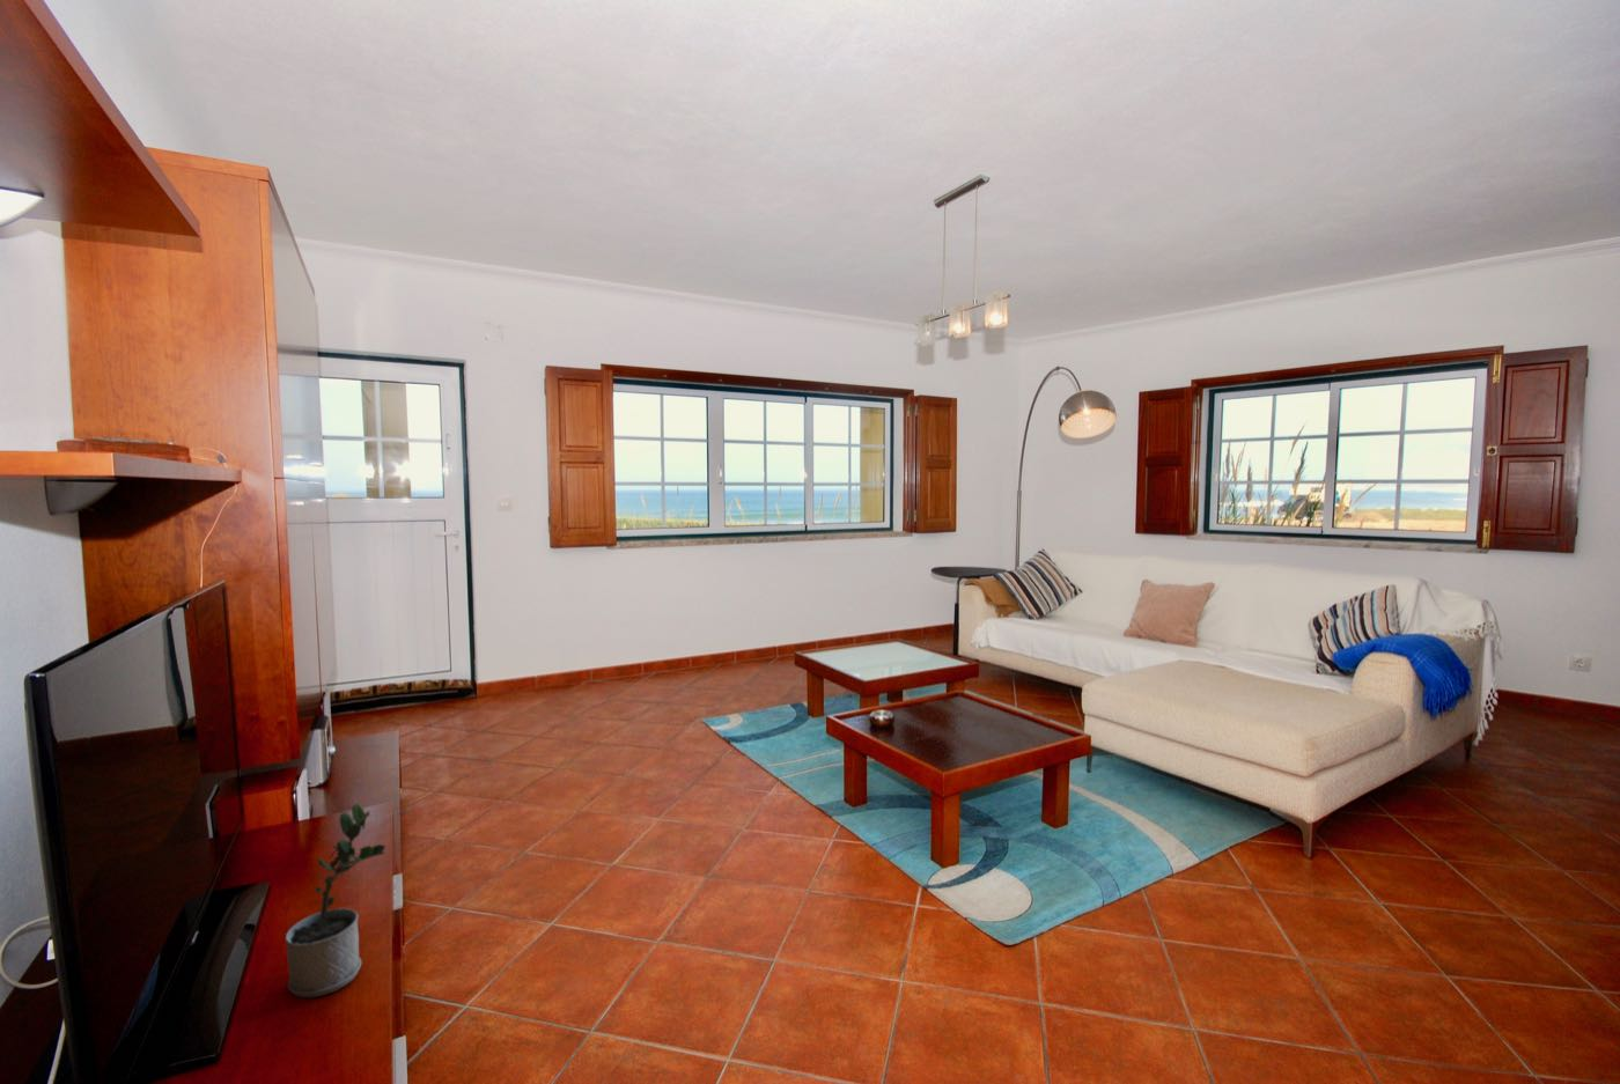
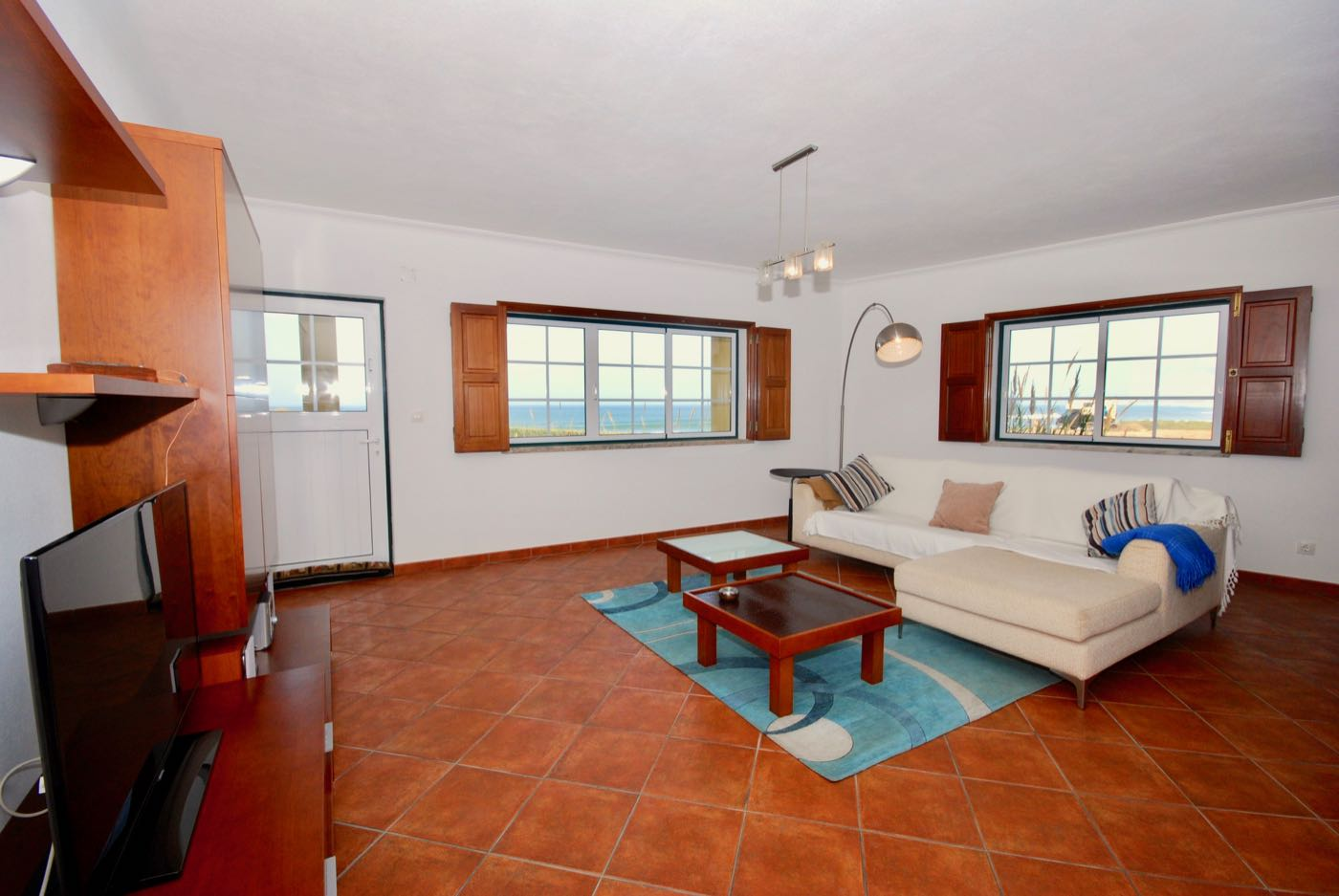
- potted plant [283,802,386,998]
